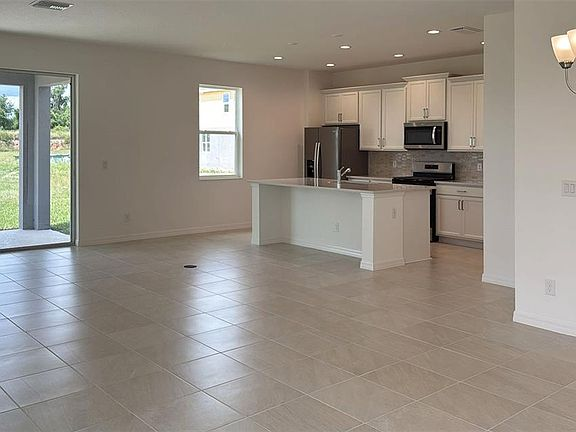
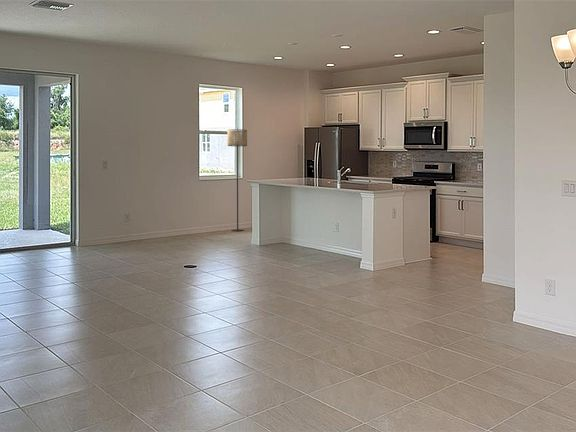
+ floor lamp [226,128,248,232]
